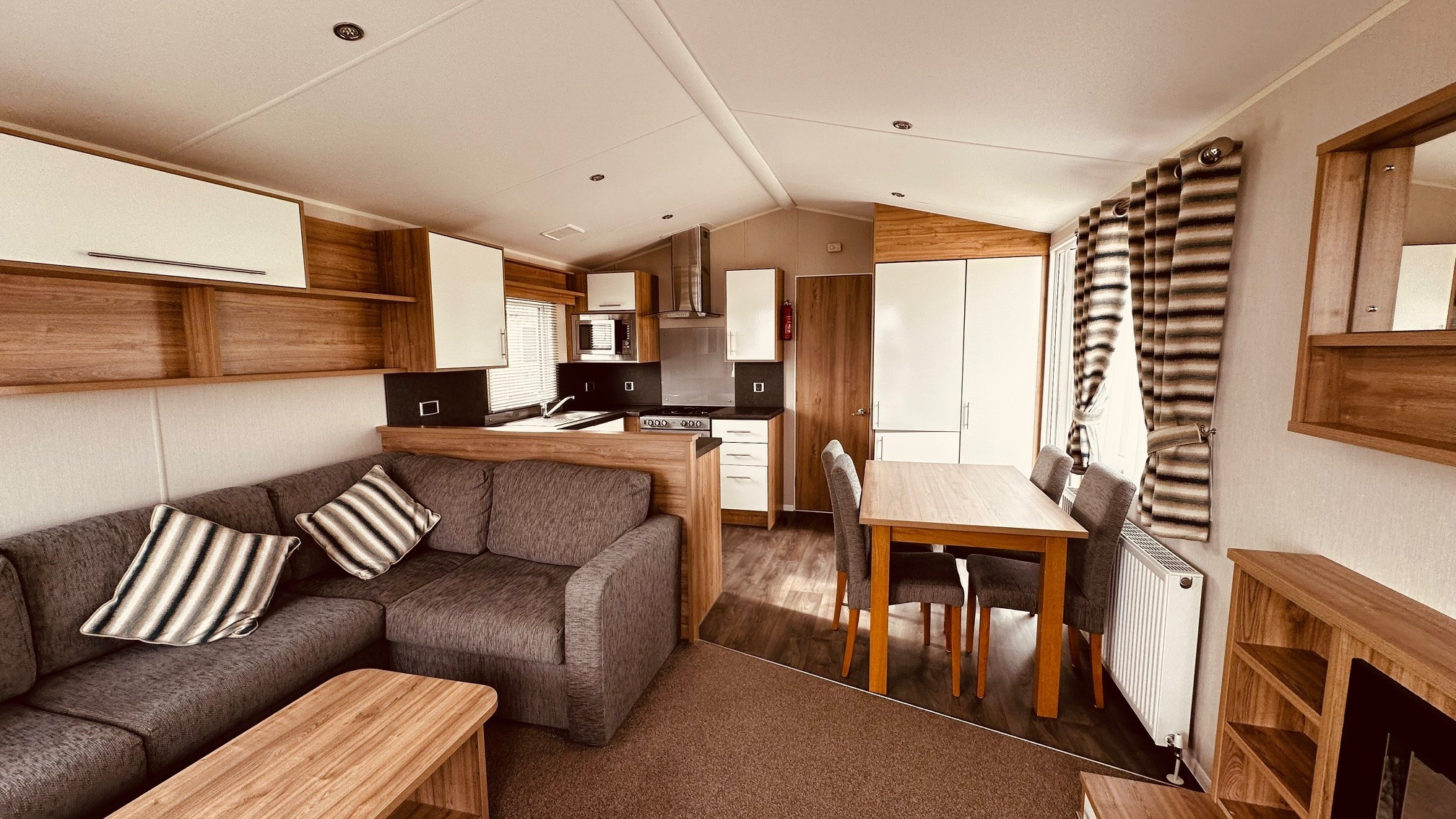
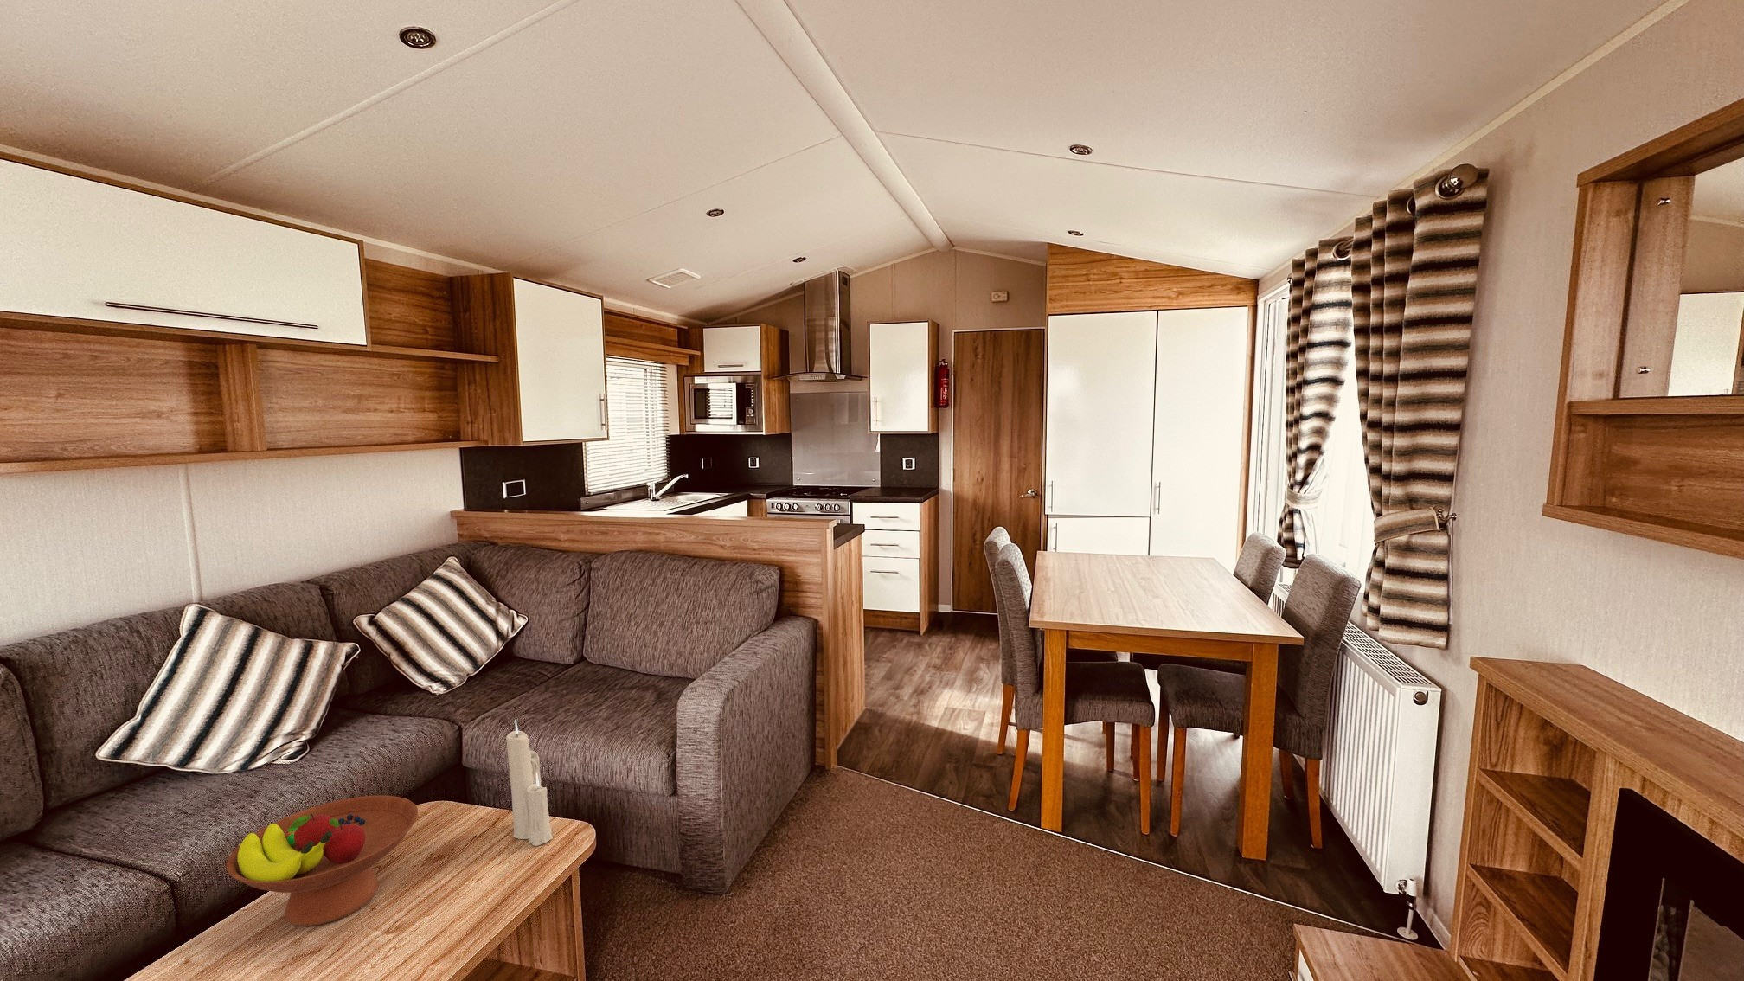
+ fruit bowl [225,795,419,928]
+ candle [505,719,553,847]
